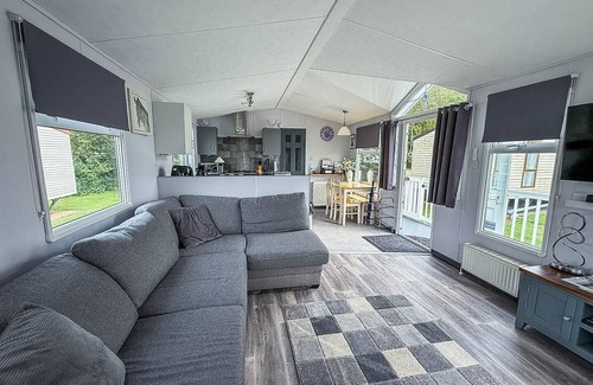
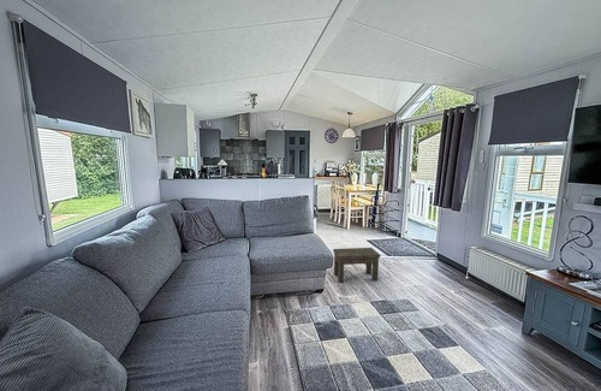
+ side table [332,247,381,284]
